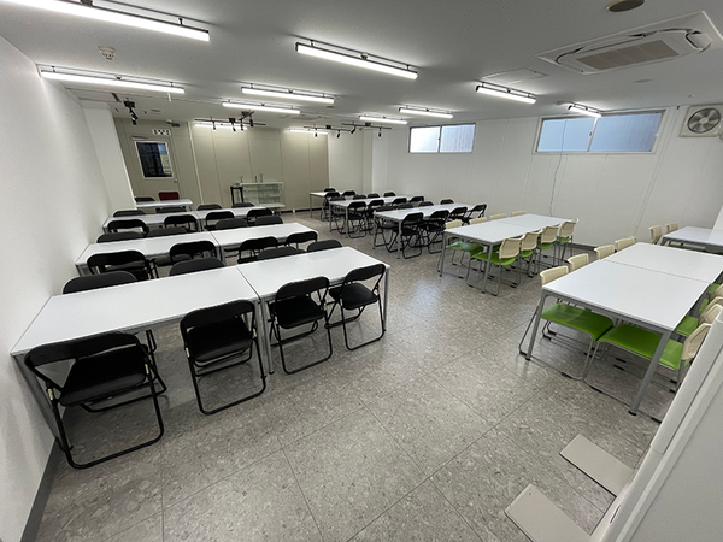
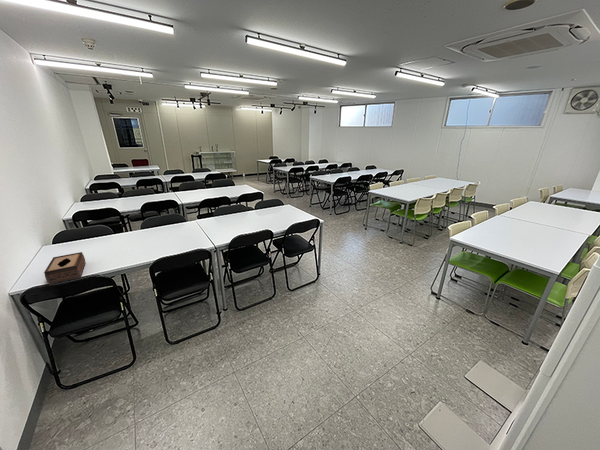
+ tissue box [43,251,87,286]
